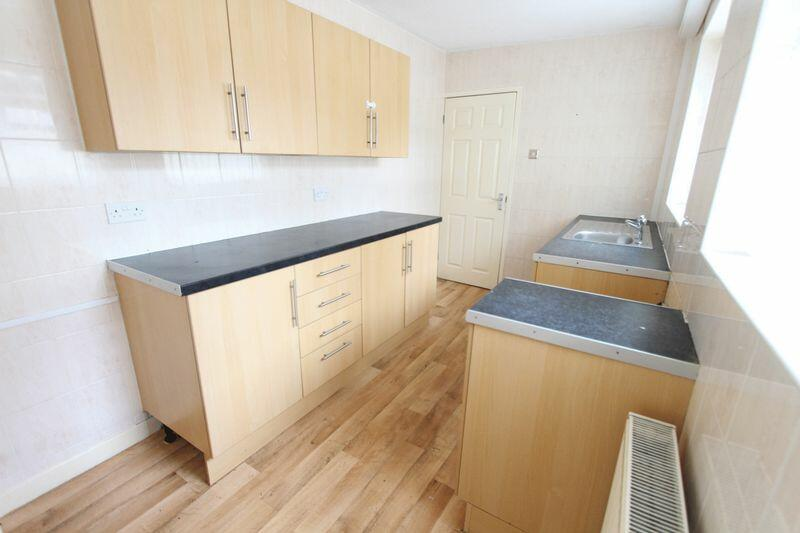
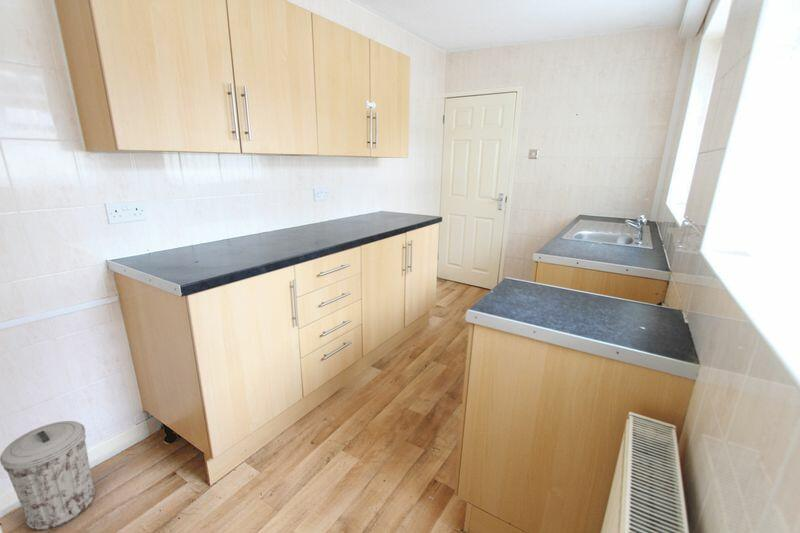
+ trash can [0,420,96,531]
